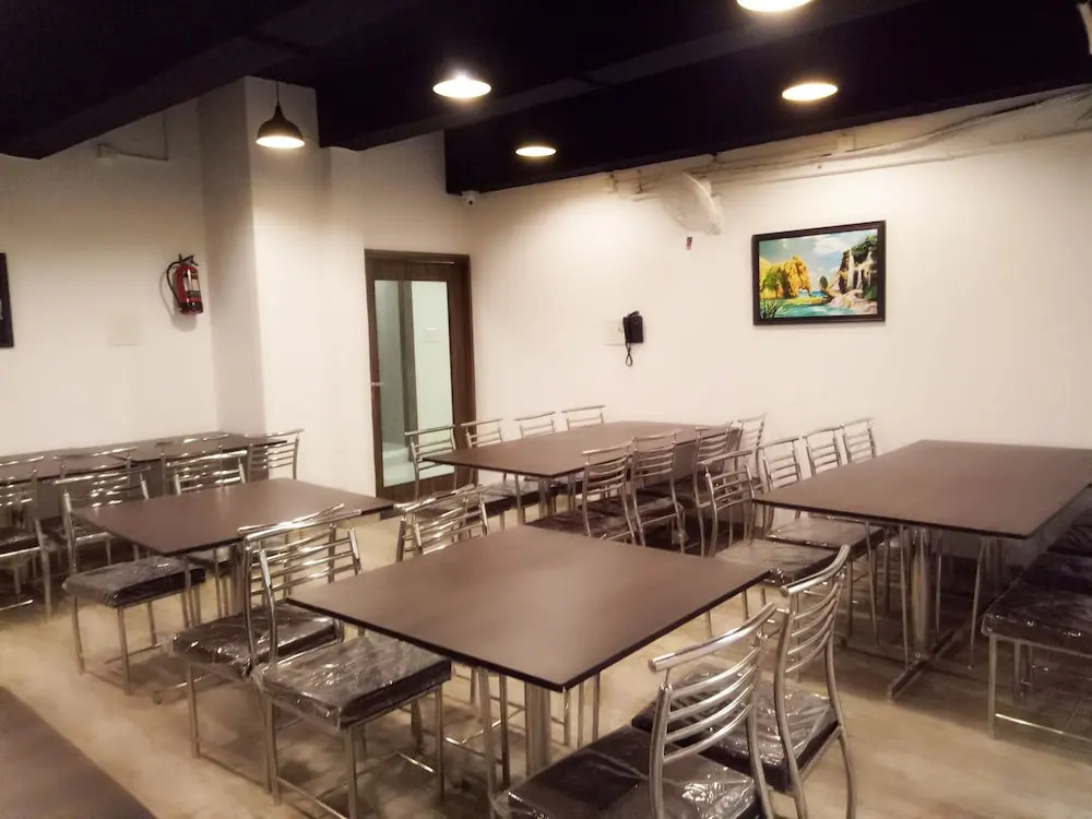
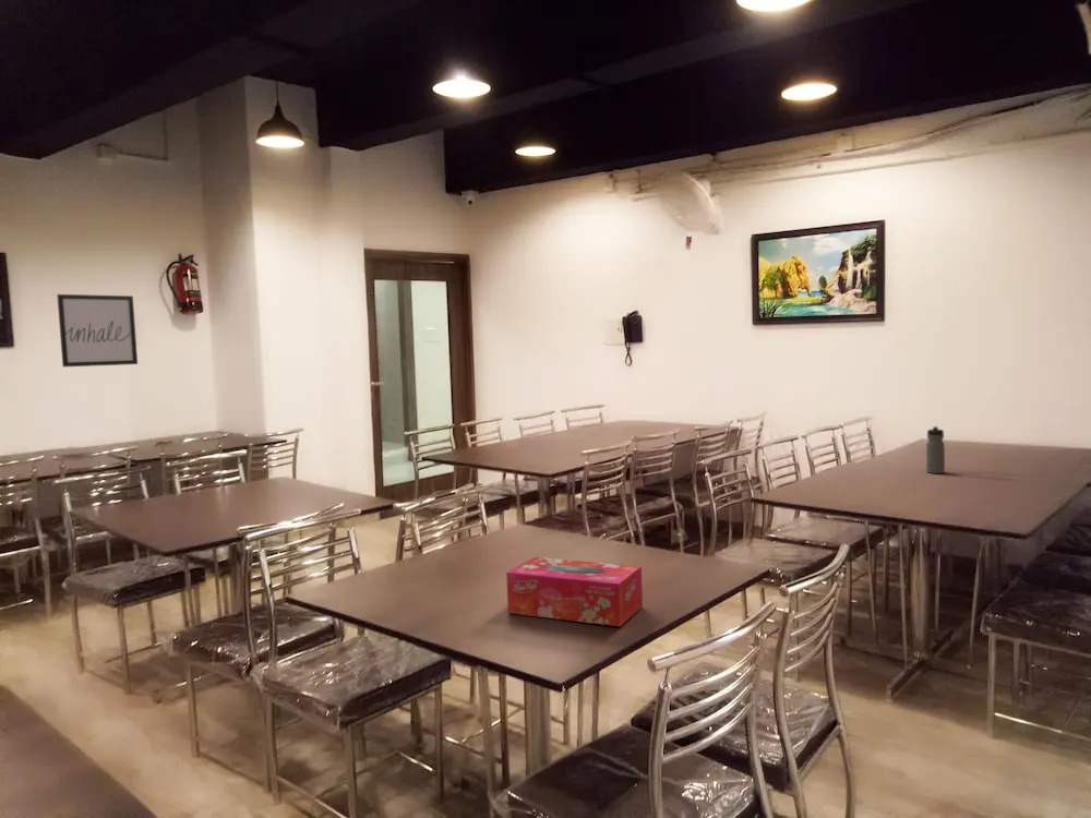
+ wall art [56,293,139,368]
+ water bottle [925,425,946,474]
+ tissue box [505,556,644,628]
